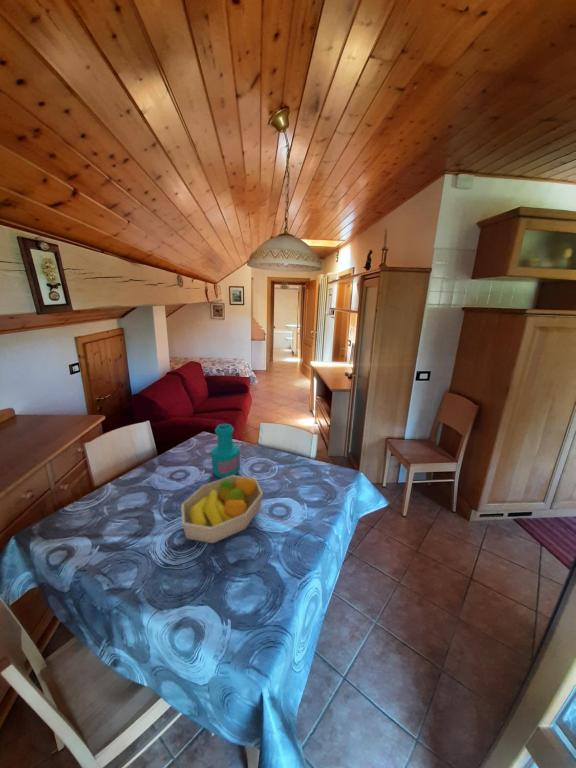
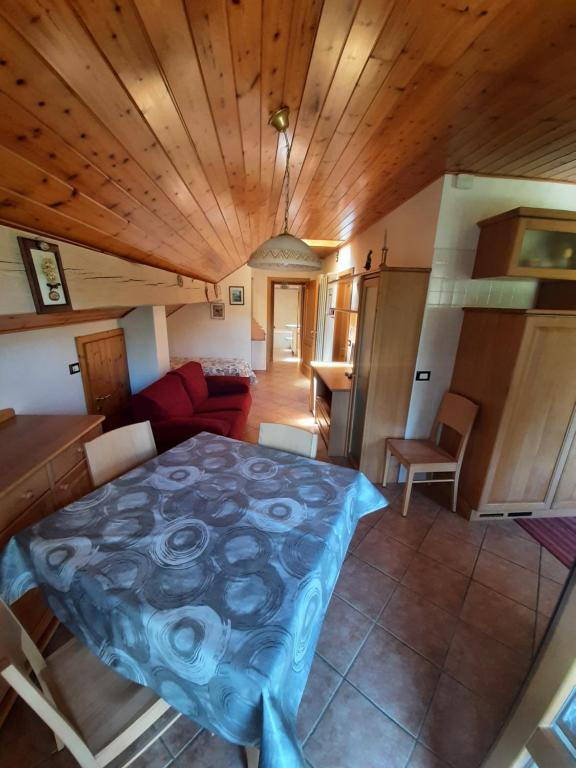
- fruit bowl [180,475,264,544]
- bottle [210,423,241,479]
